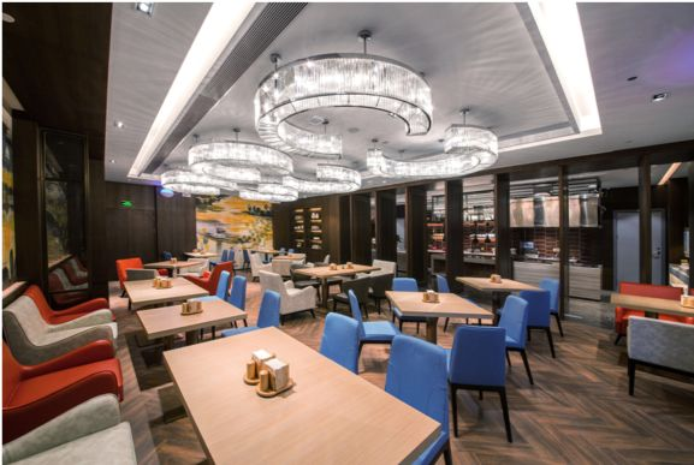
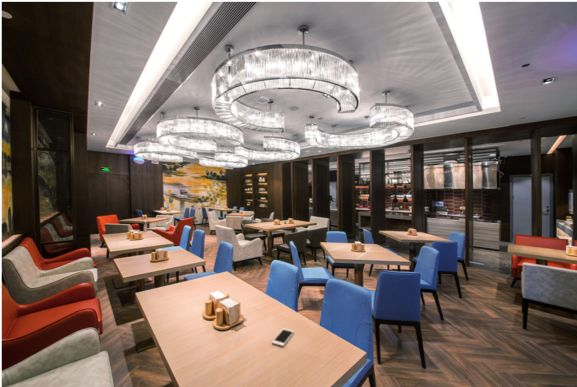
+ cell phone [271,328,295,347]
